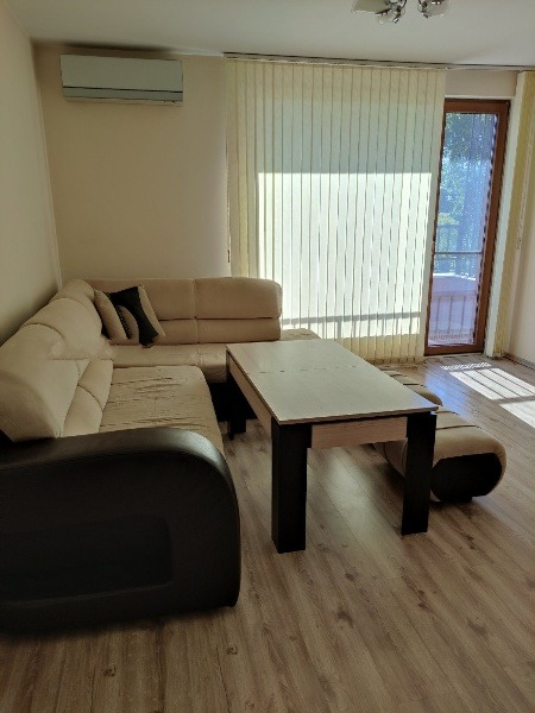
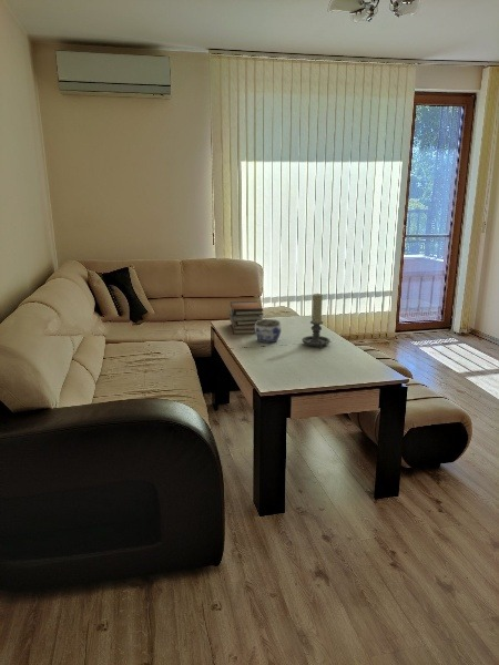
+ candle holder [302,293,332,350]
+ book stack [227,300,265,335]
+ jar [254,318,283,344]
